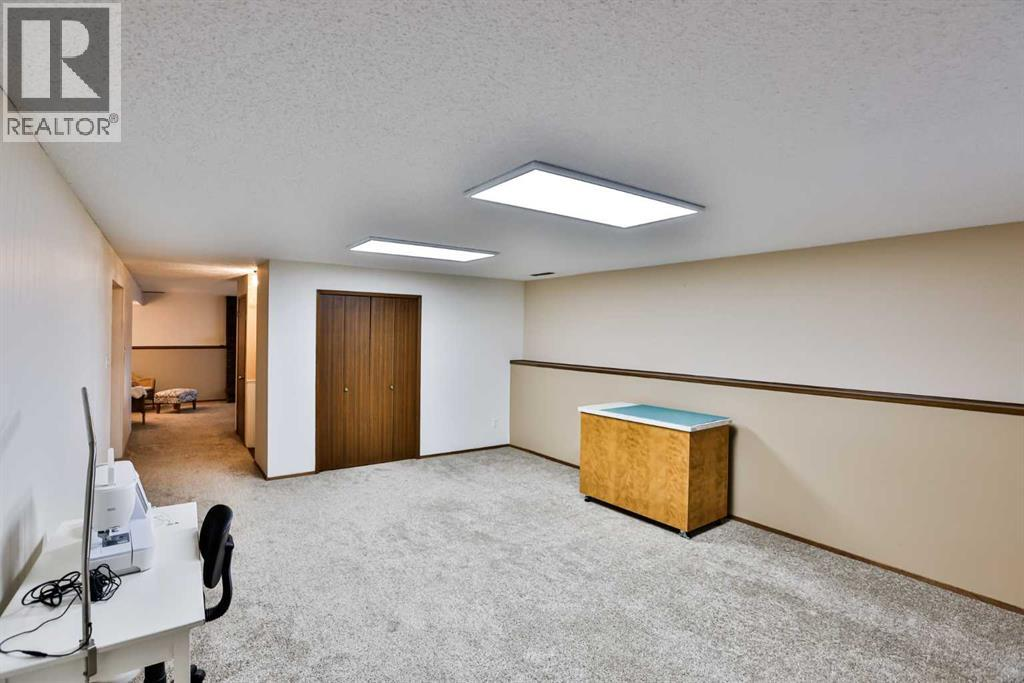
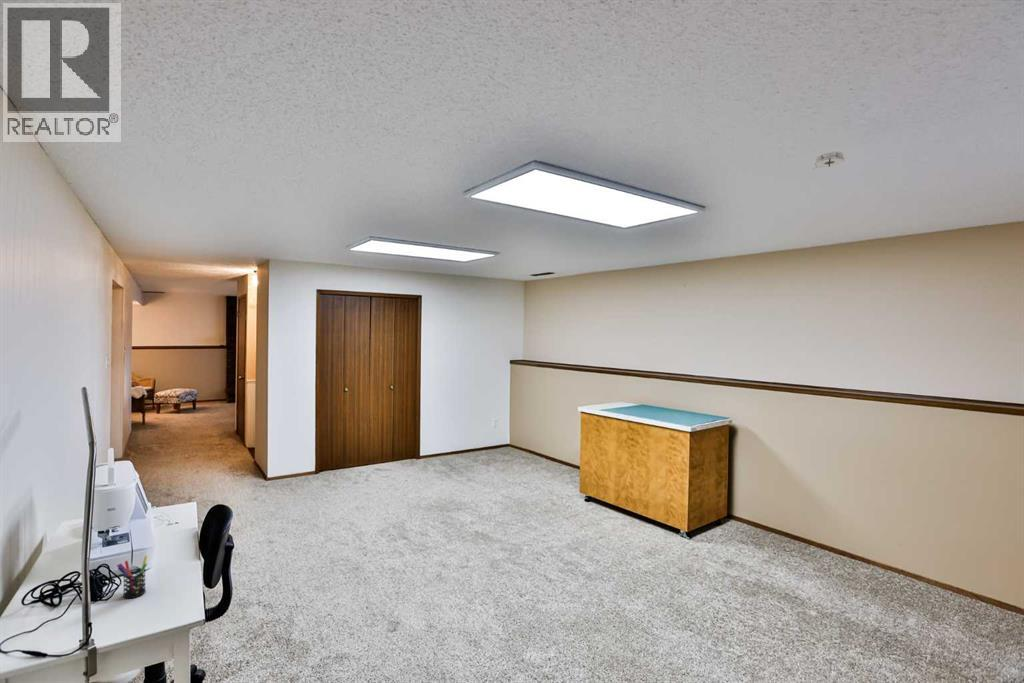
+ smoke detector [812,151,847,170]
+ pen holder [116,555,148,599]
